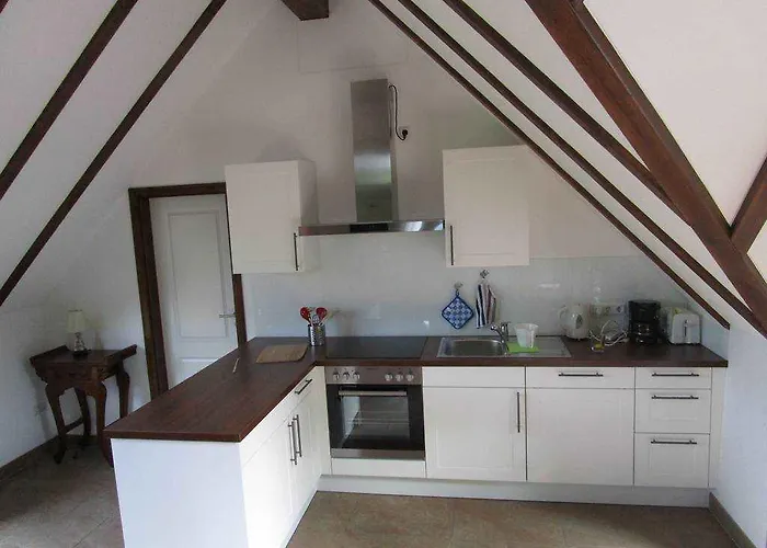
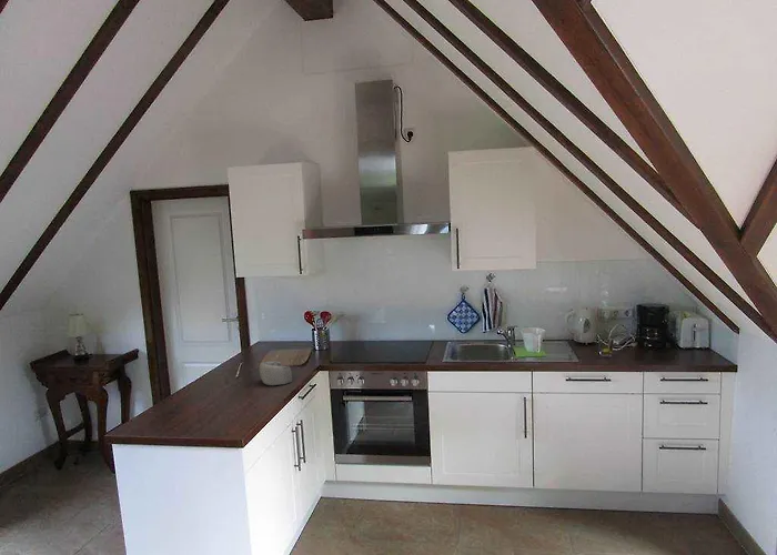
+ decorative bowl [259,361,293,386]
